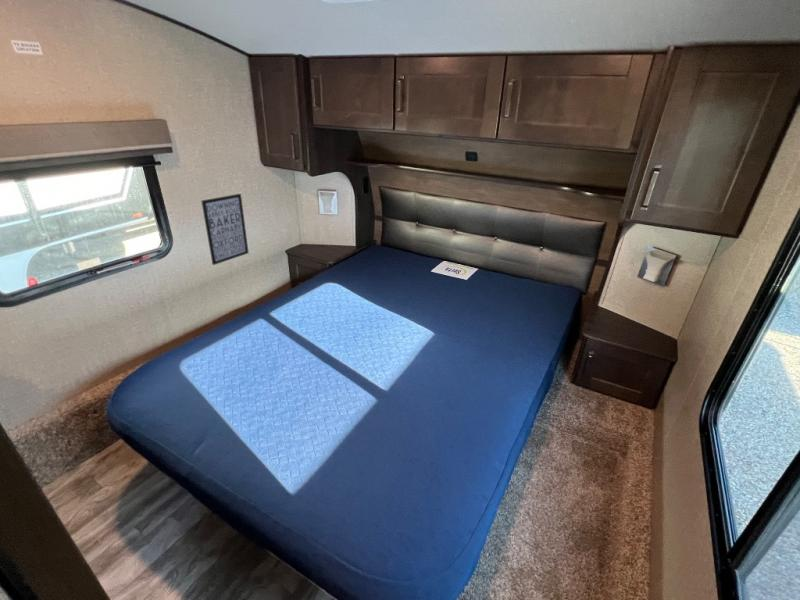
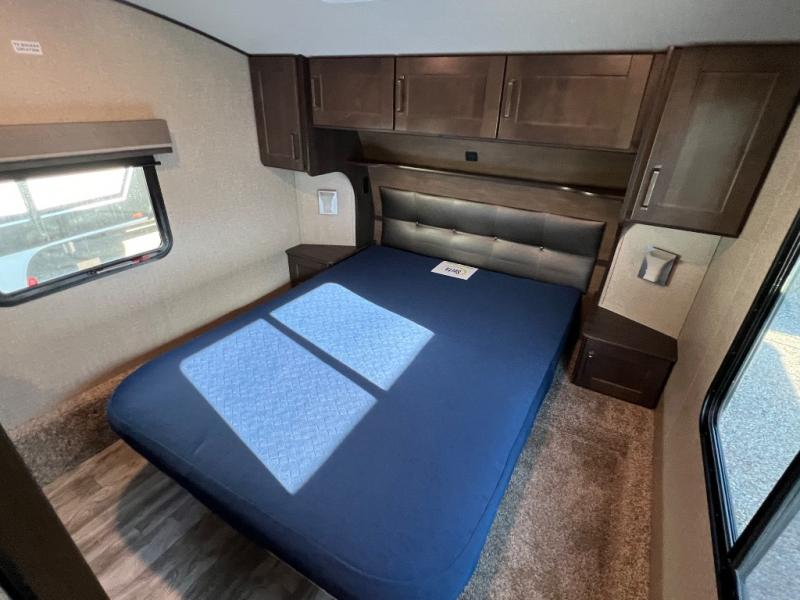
- wall art [201,193,250,266]
